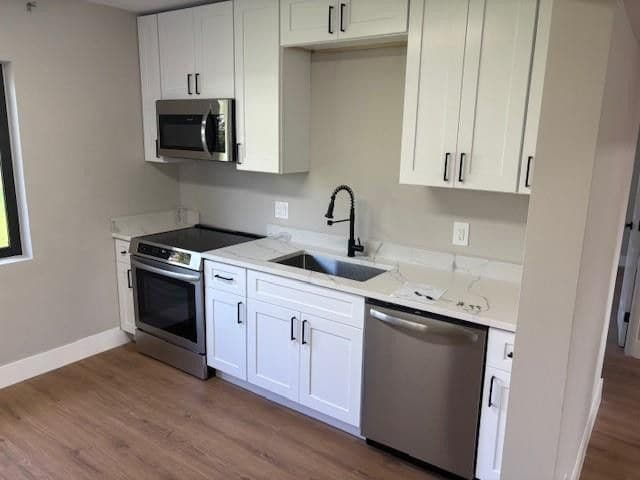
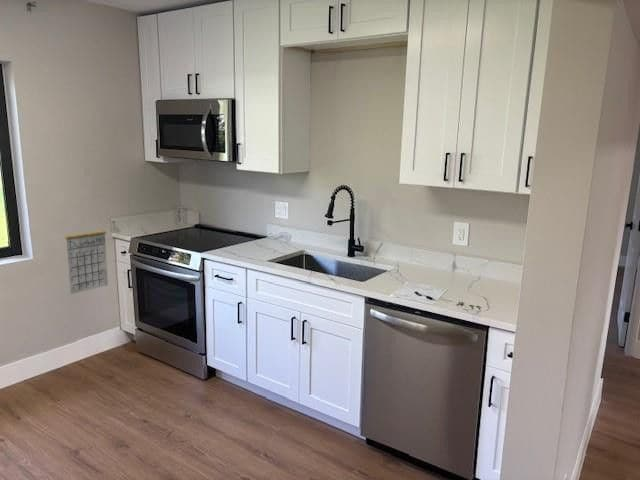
+ calendar [64,221,109,295]
